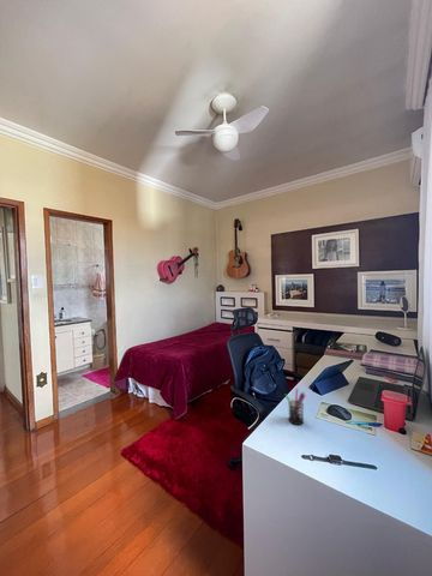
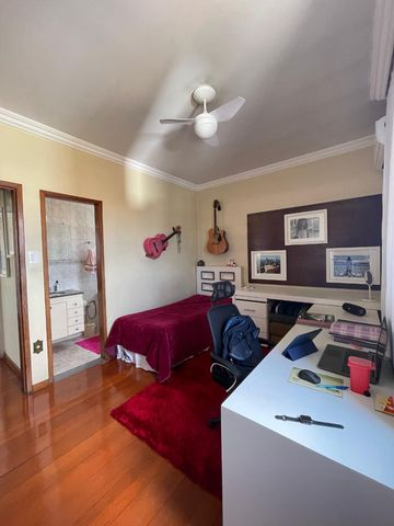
- pen holder [283,388,307,426]
